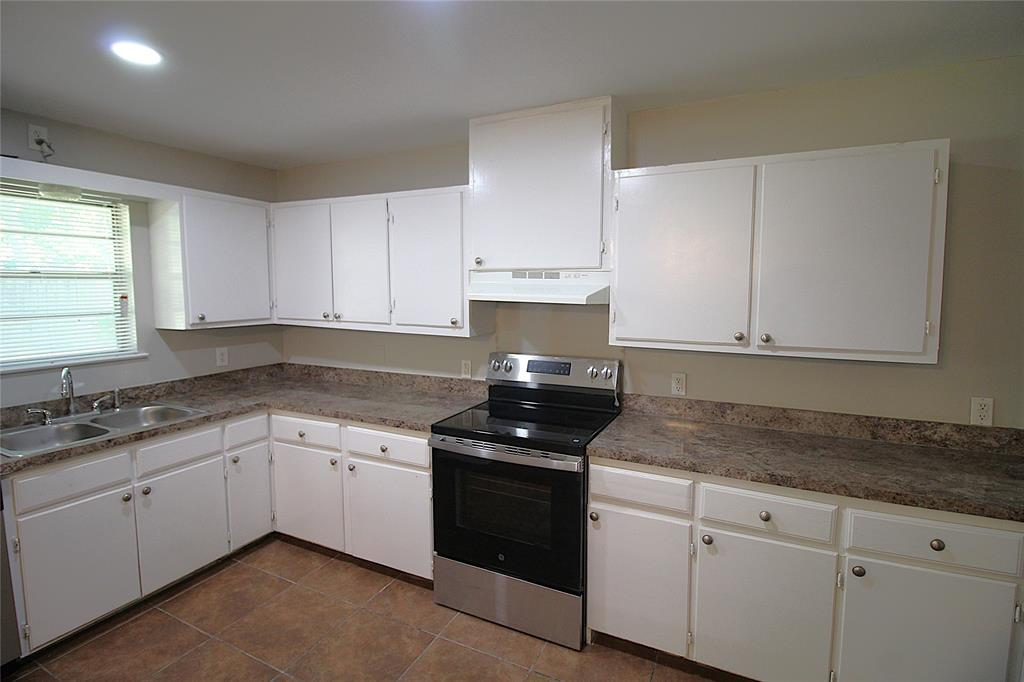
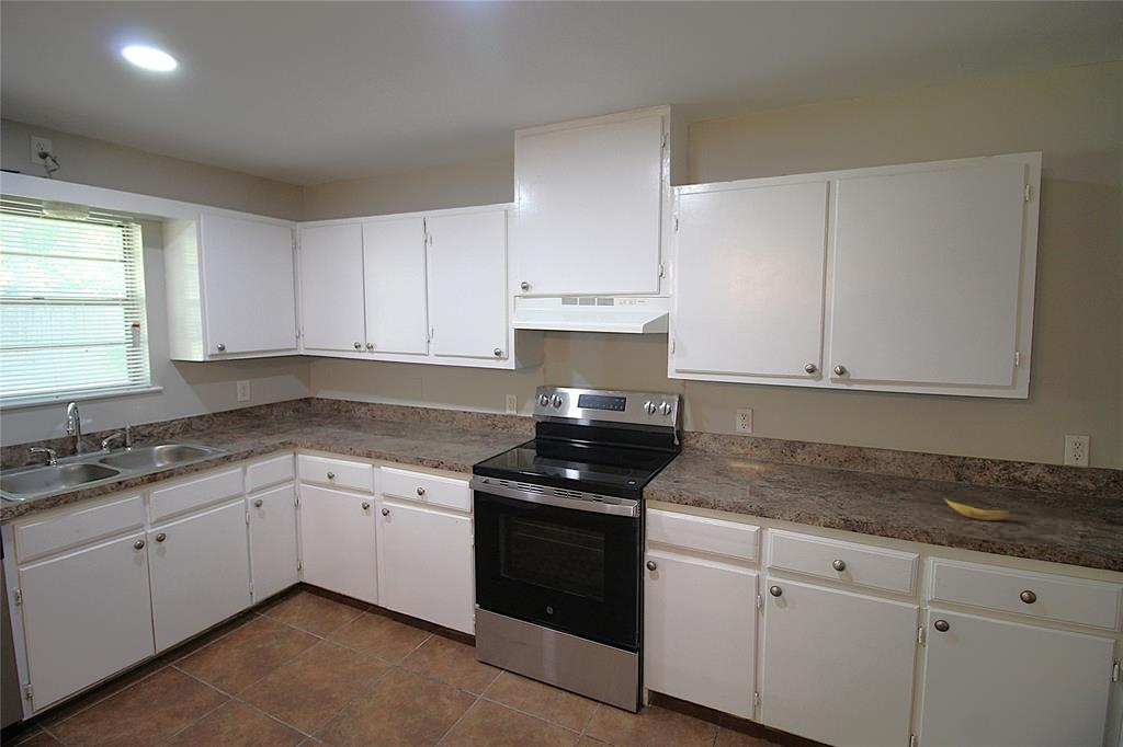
+ banana [942,497,1013,521]
